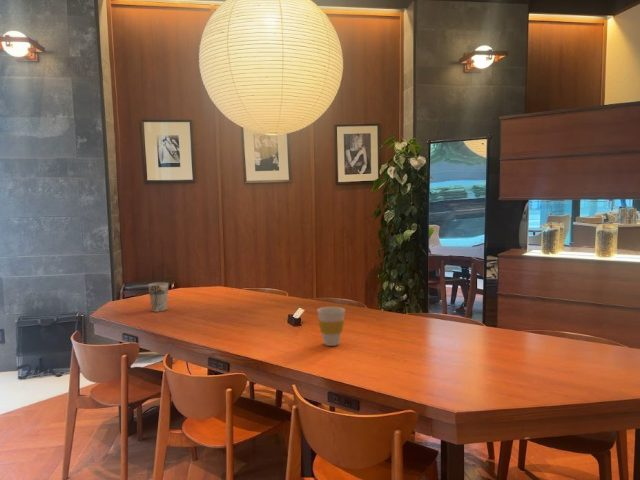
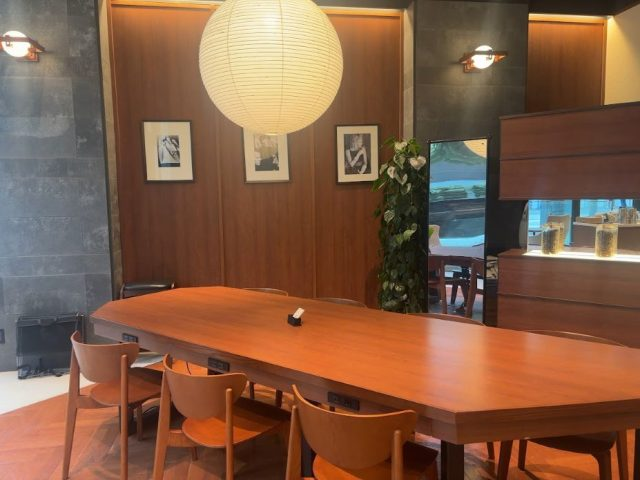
- cup [316,306,346,347]
- cup [147,281,170,313]
